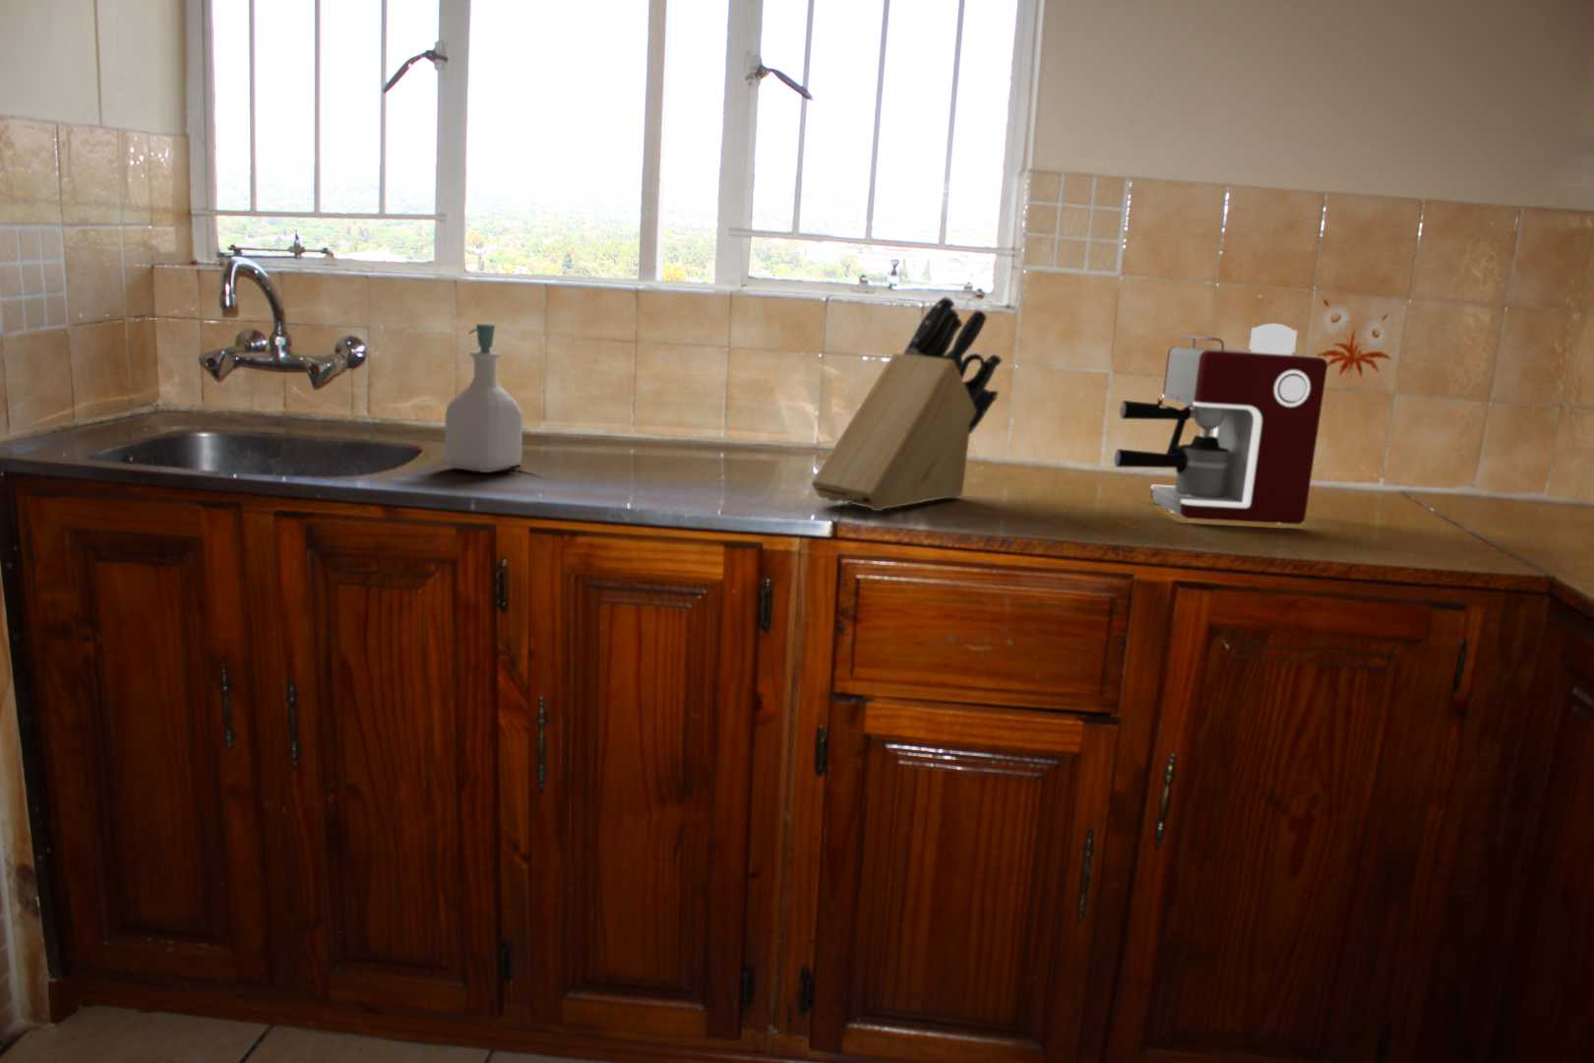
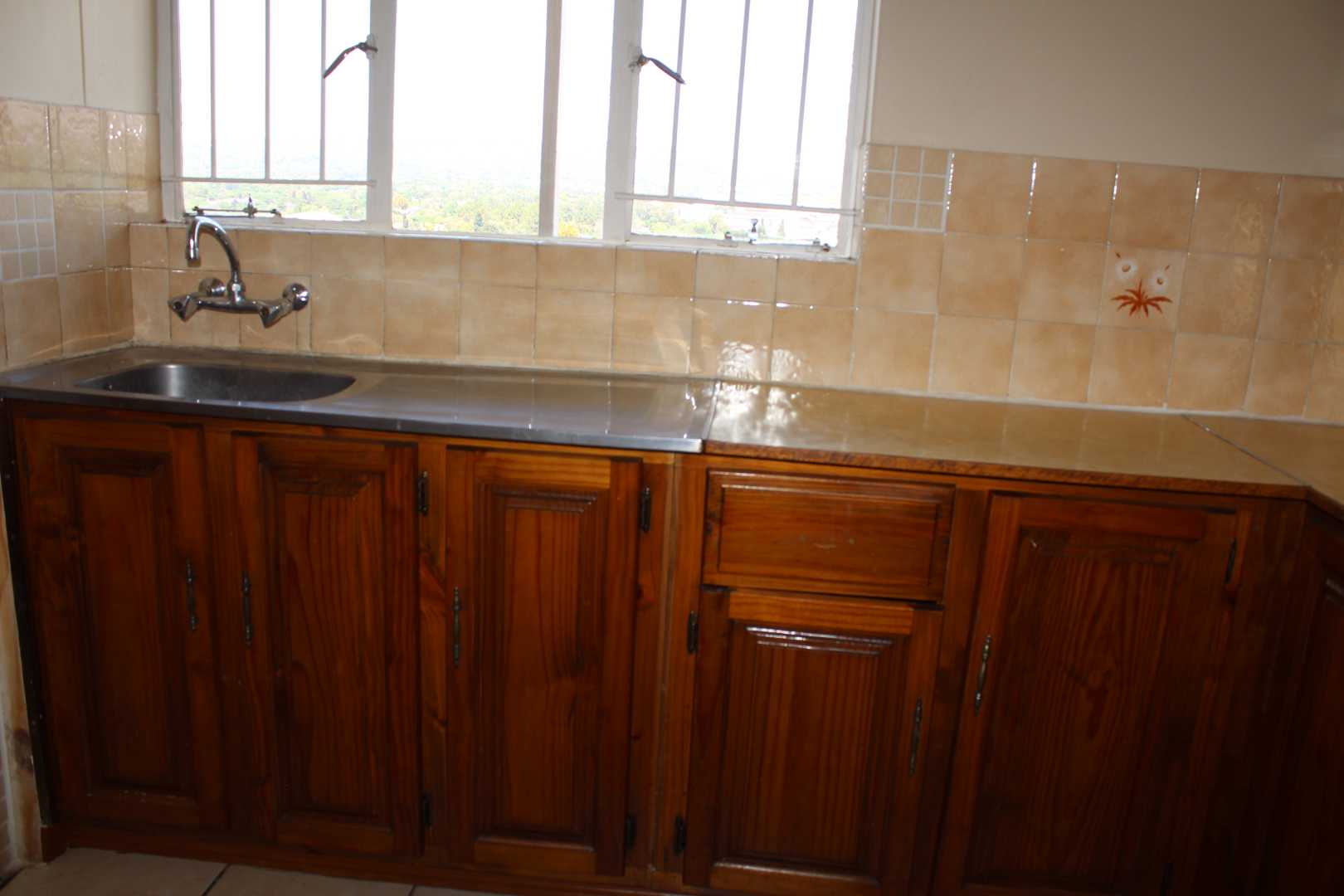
- soap bottle [444,323,523,473]
- knife block [811,295,1002,511]
- coffee maker [1112,323,1328,526]
